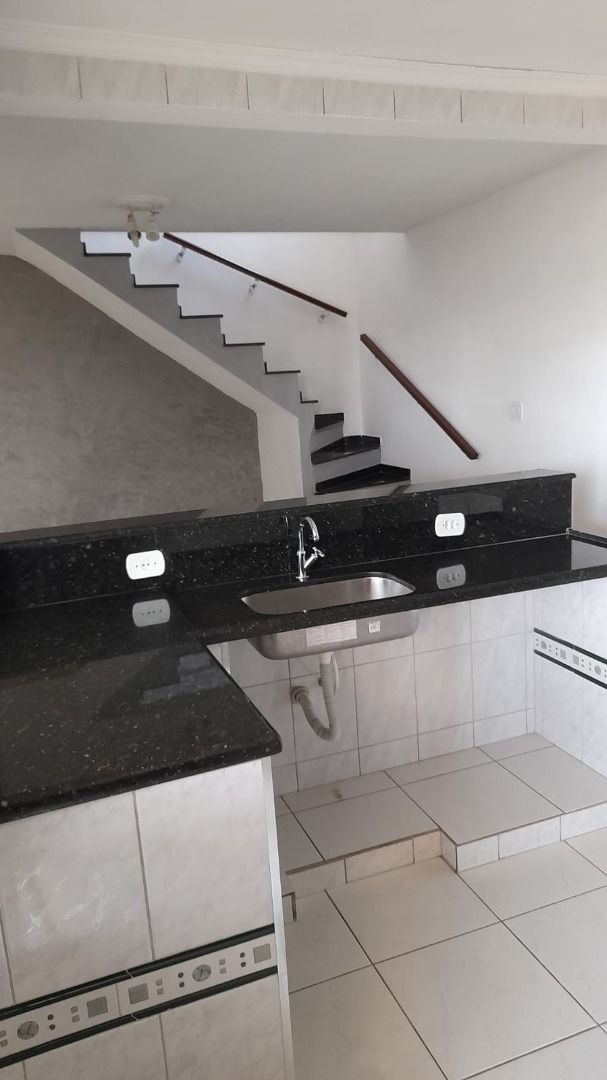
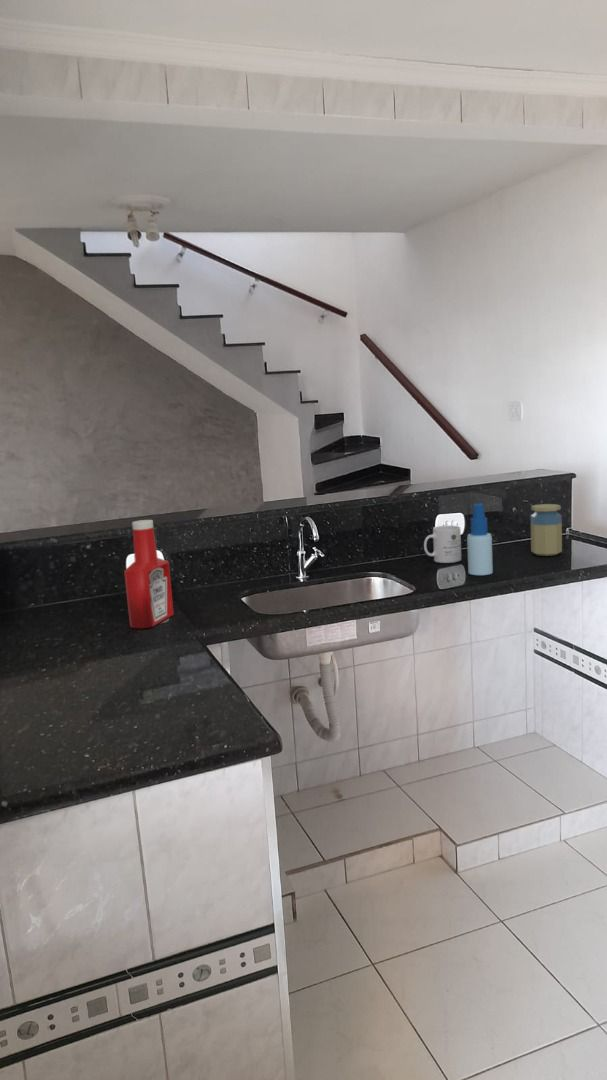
+ jar [530,503,563,557]
+ soap bottle [123,519,175,630]
+ spray bottle [466,503,494,576]
+ mug [423,525,462,564]
